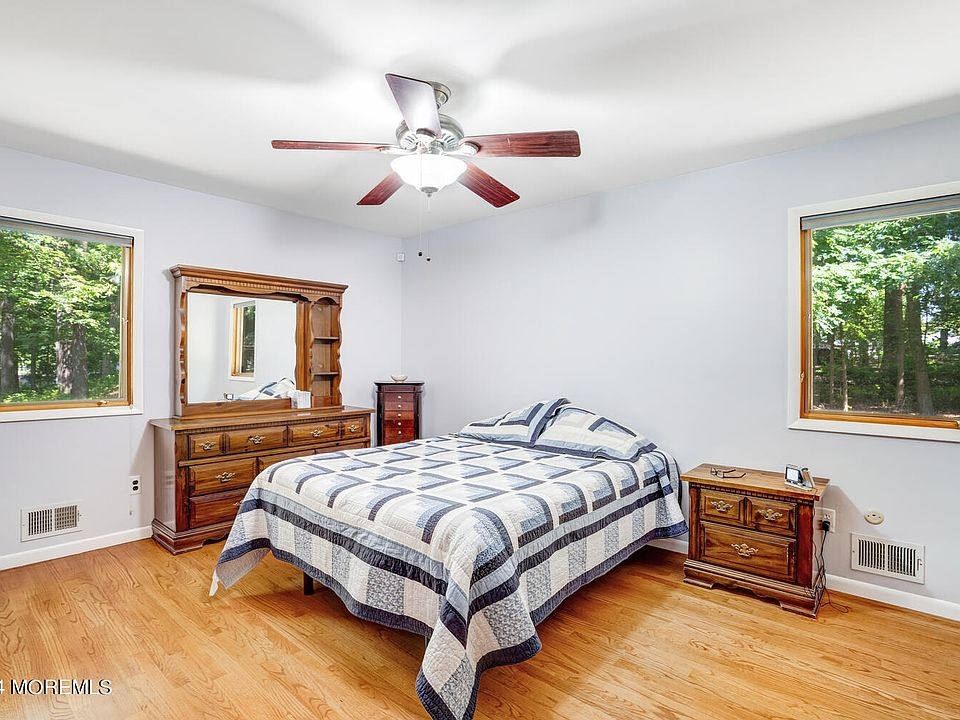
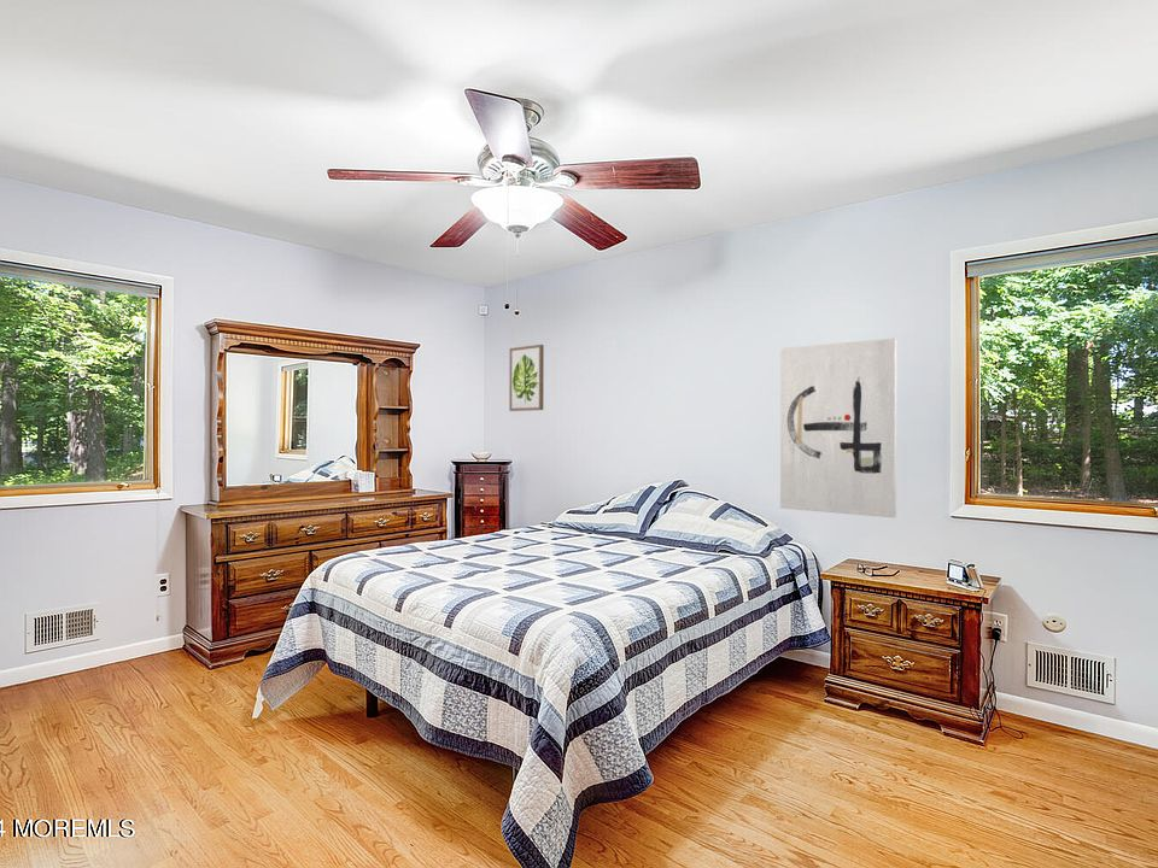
+ wall art [779,338,899,518]
+ wall art [508,344,545,412]
